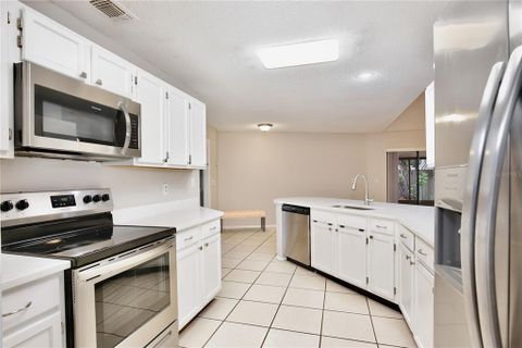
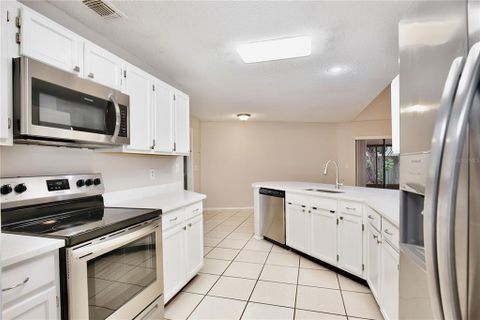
- bench [220,209,266,234]
